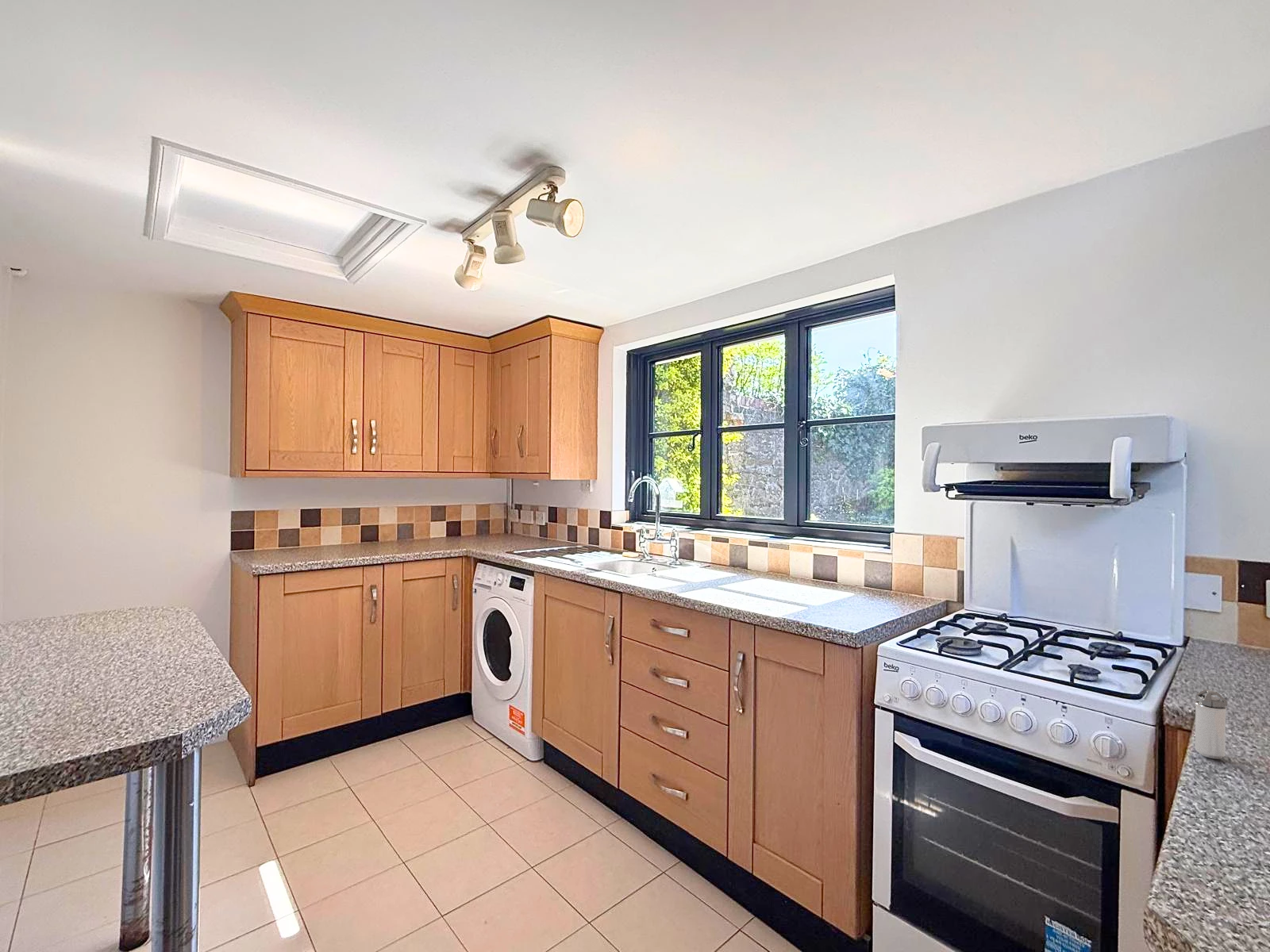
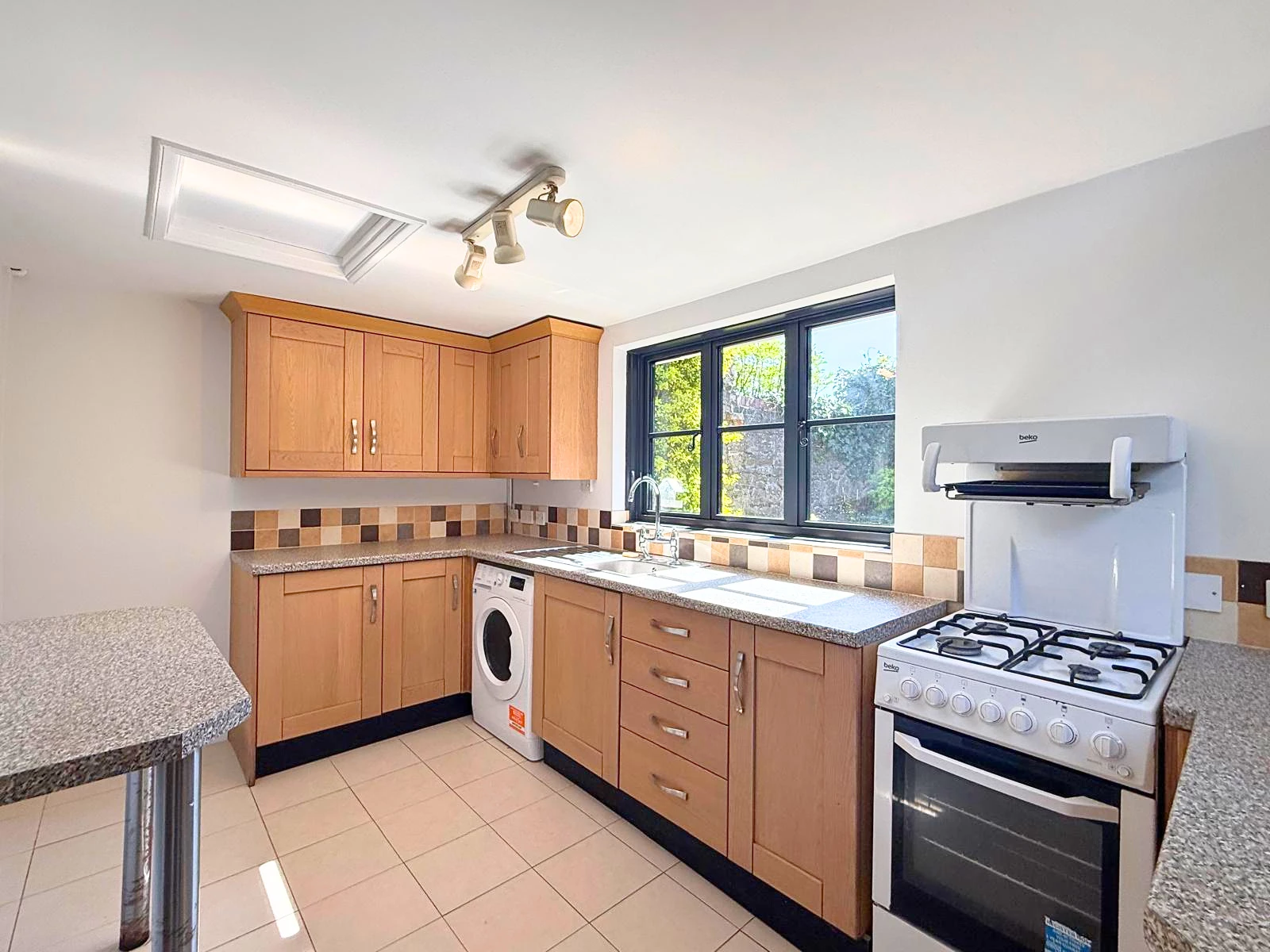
- shaker [1194,689,1228,760]
